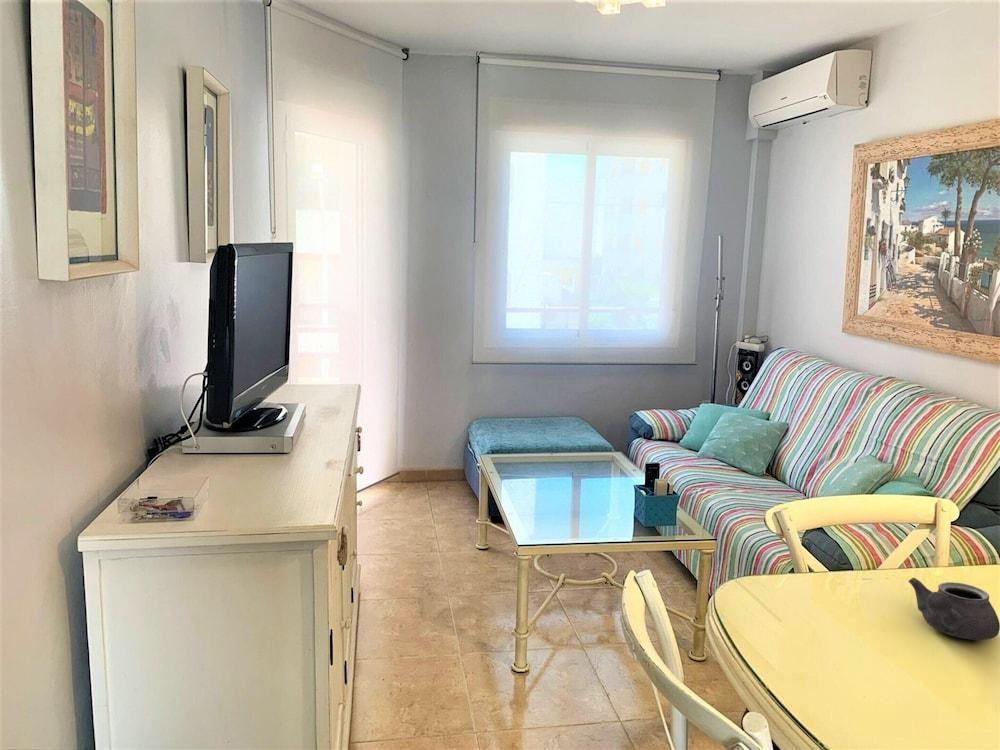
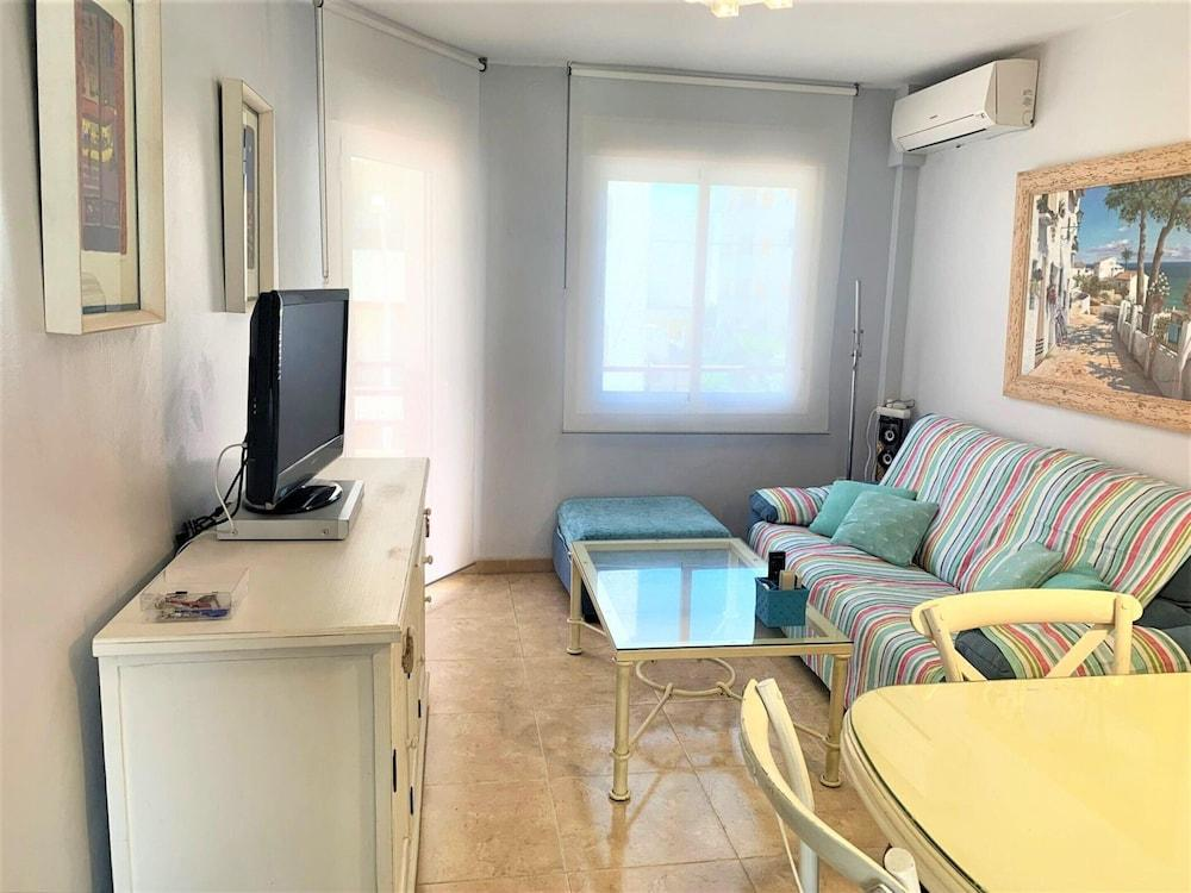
- teapot [908,577,1000,641]
